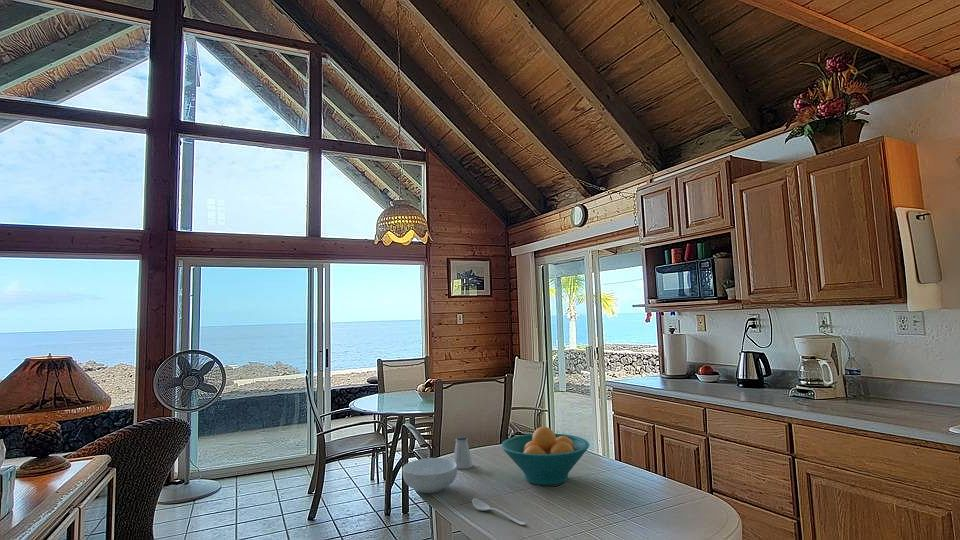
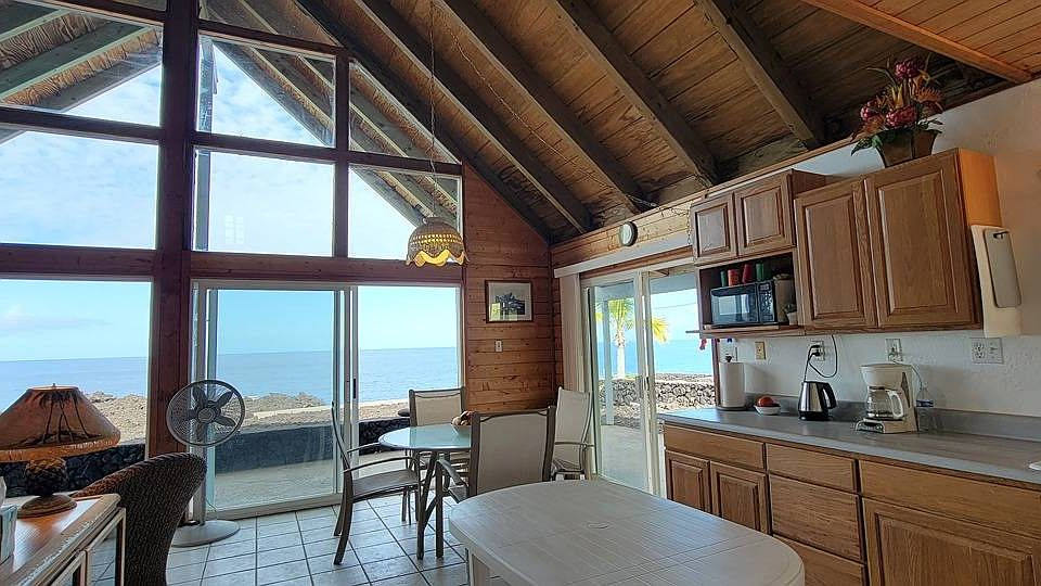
- spoon [471,497,528,526]
- saltshaker [452,435,474,470]
- cereal bowl [401,457,458,494]
- fruit bowl [500,426,590,486]
